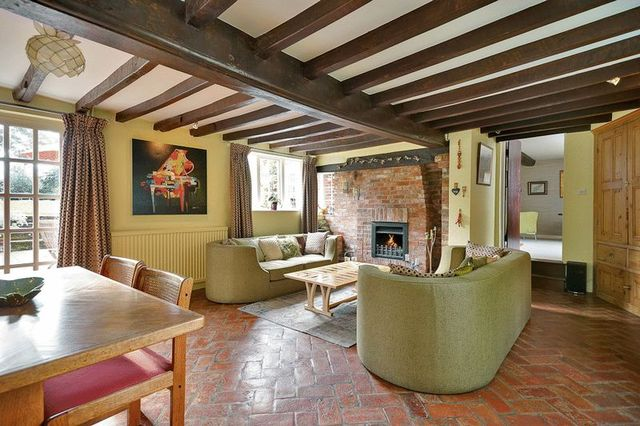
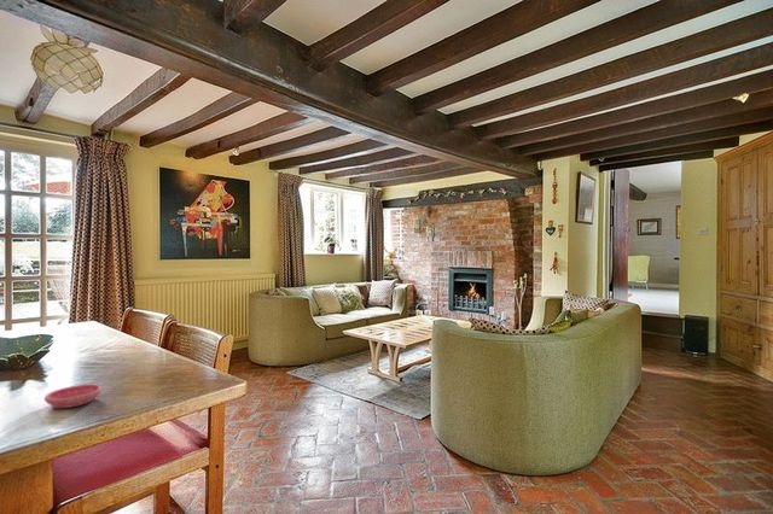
+ saucer [43,384,103,409]
